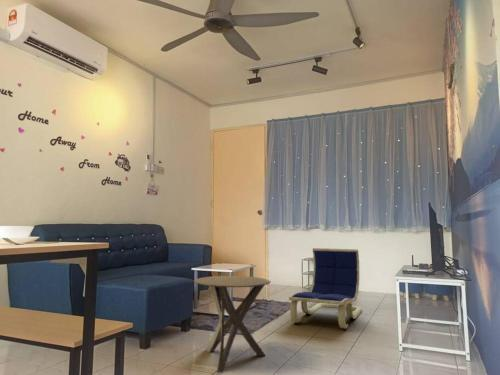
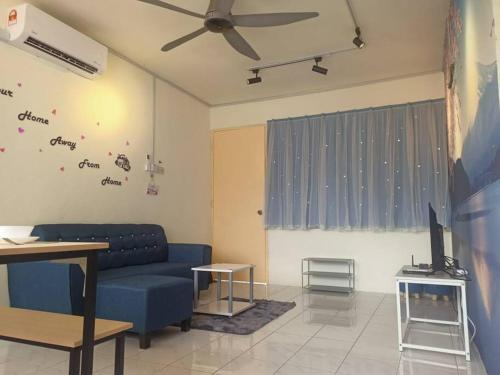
- lounge chair [288,247,363,330]
- side table [193,275,271,373]
